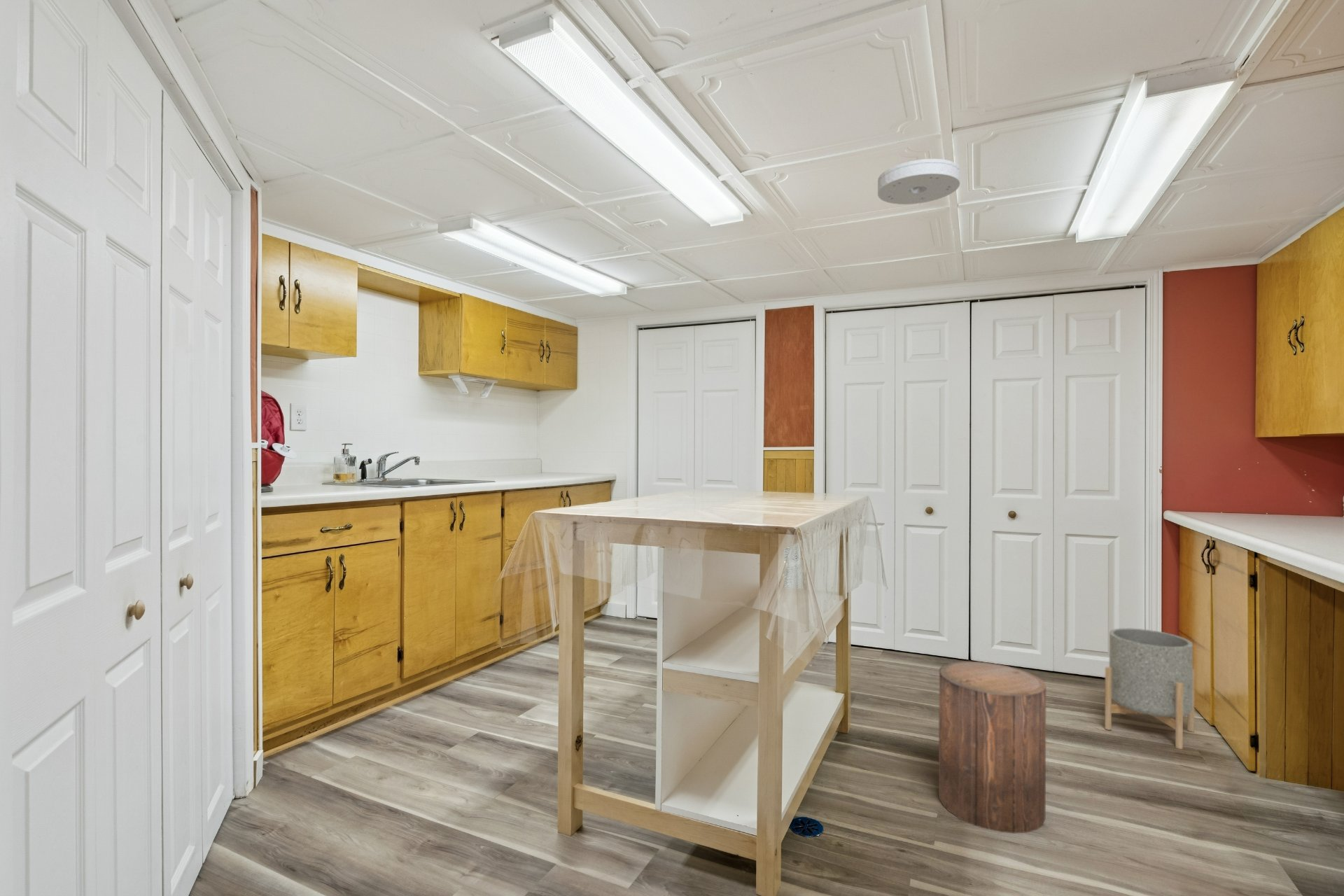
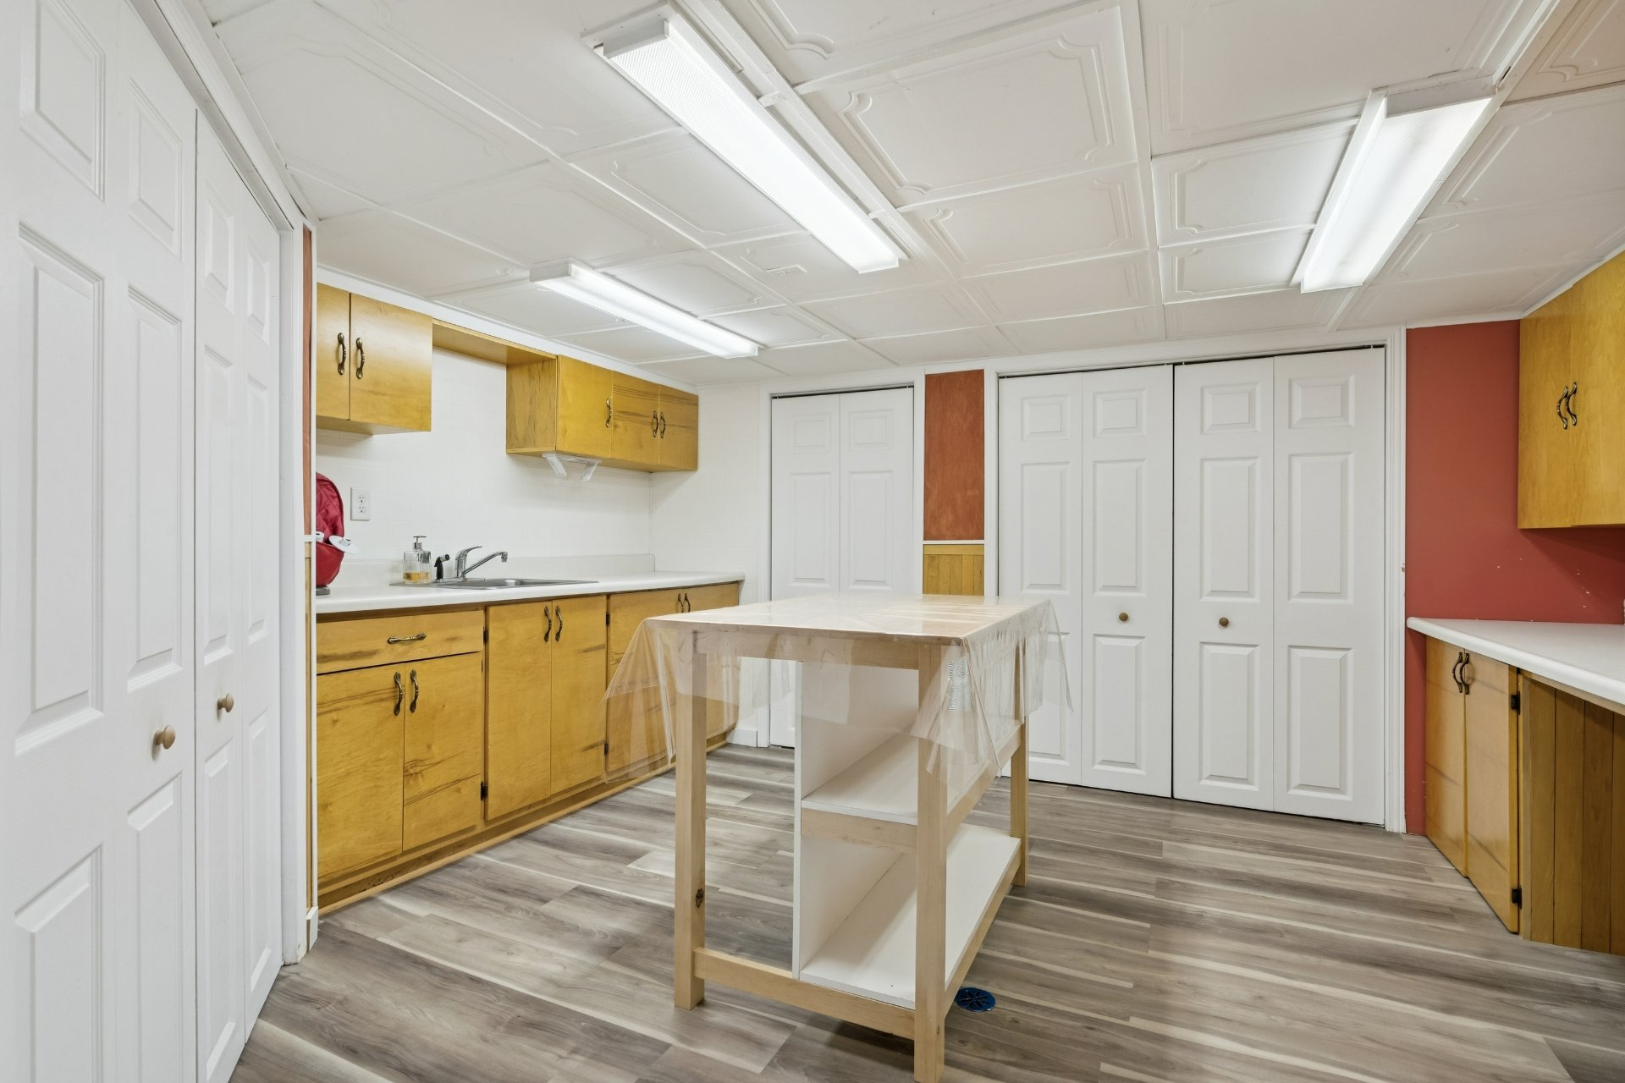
- stool [938,661,1047,834]
- planter [1104,627,1196,750]
- smoke detector [877,158,961,205]
